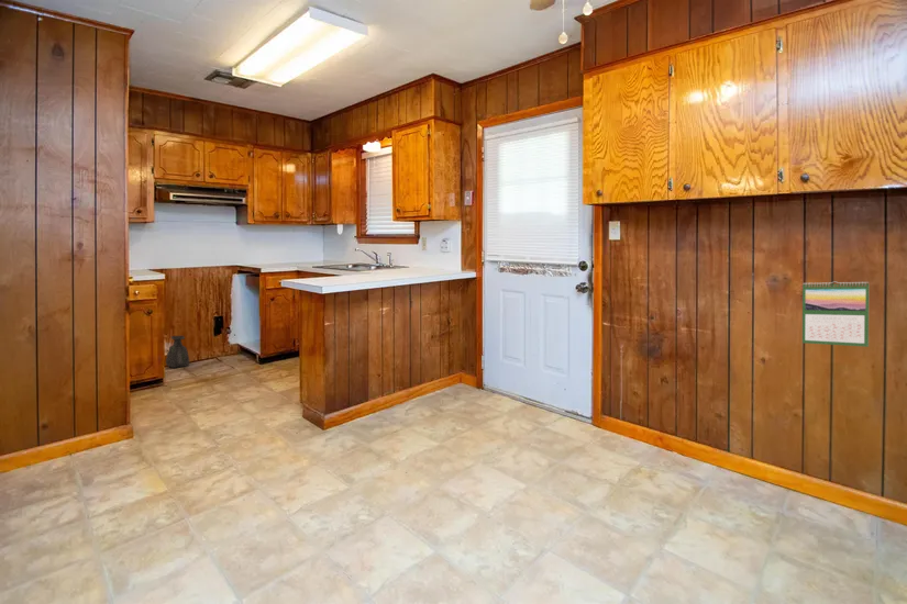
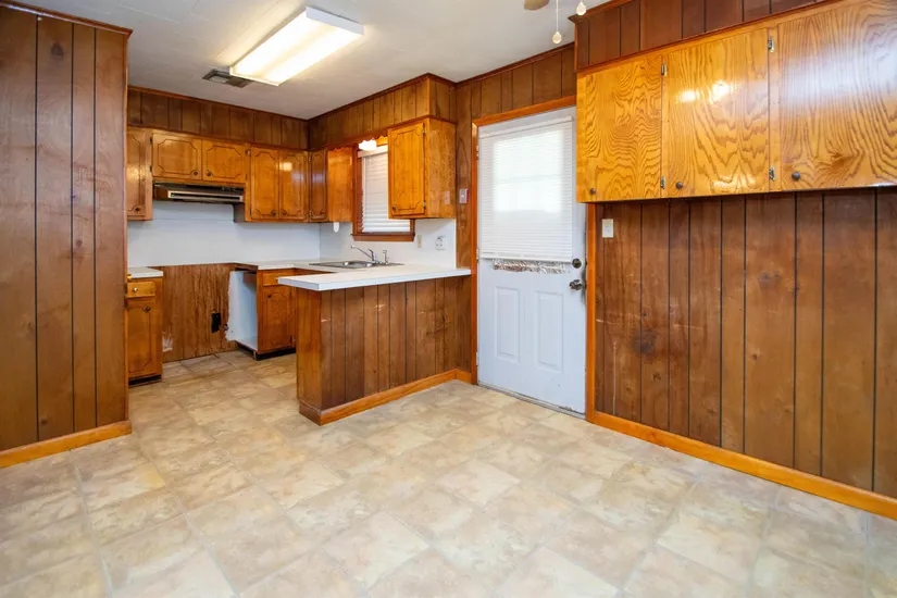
- bottle [165,335,190,369]
- calendar [801,280,870,348]
